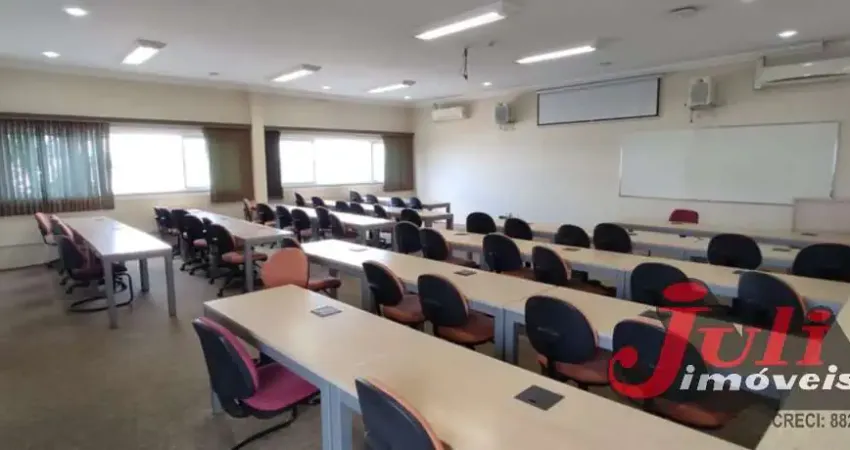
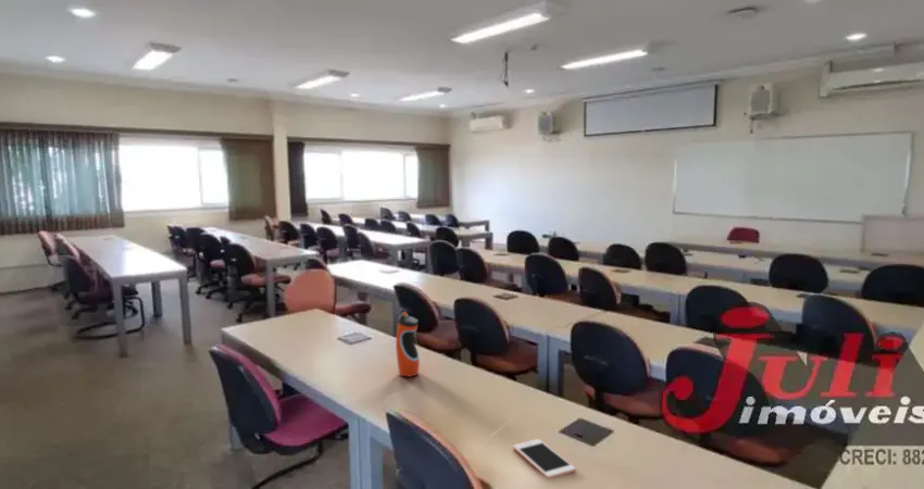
+ cell phone [512,438,576,480]
+ water bottle [395,311,421,378]
